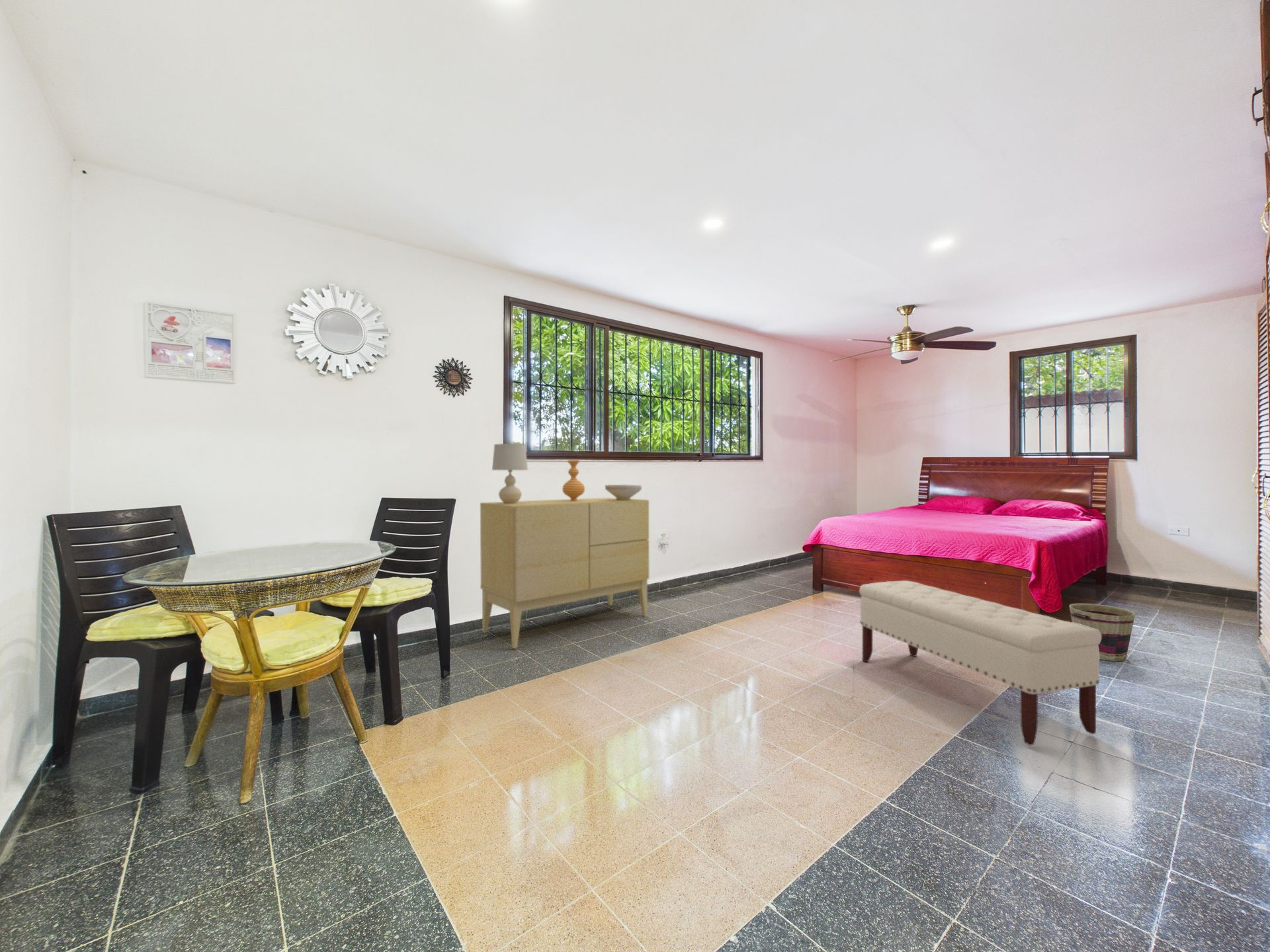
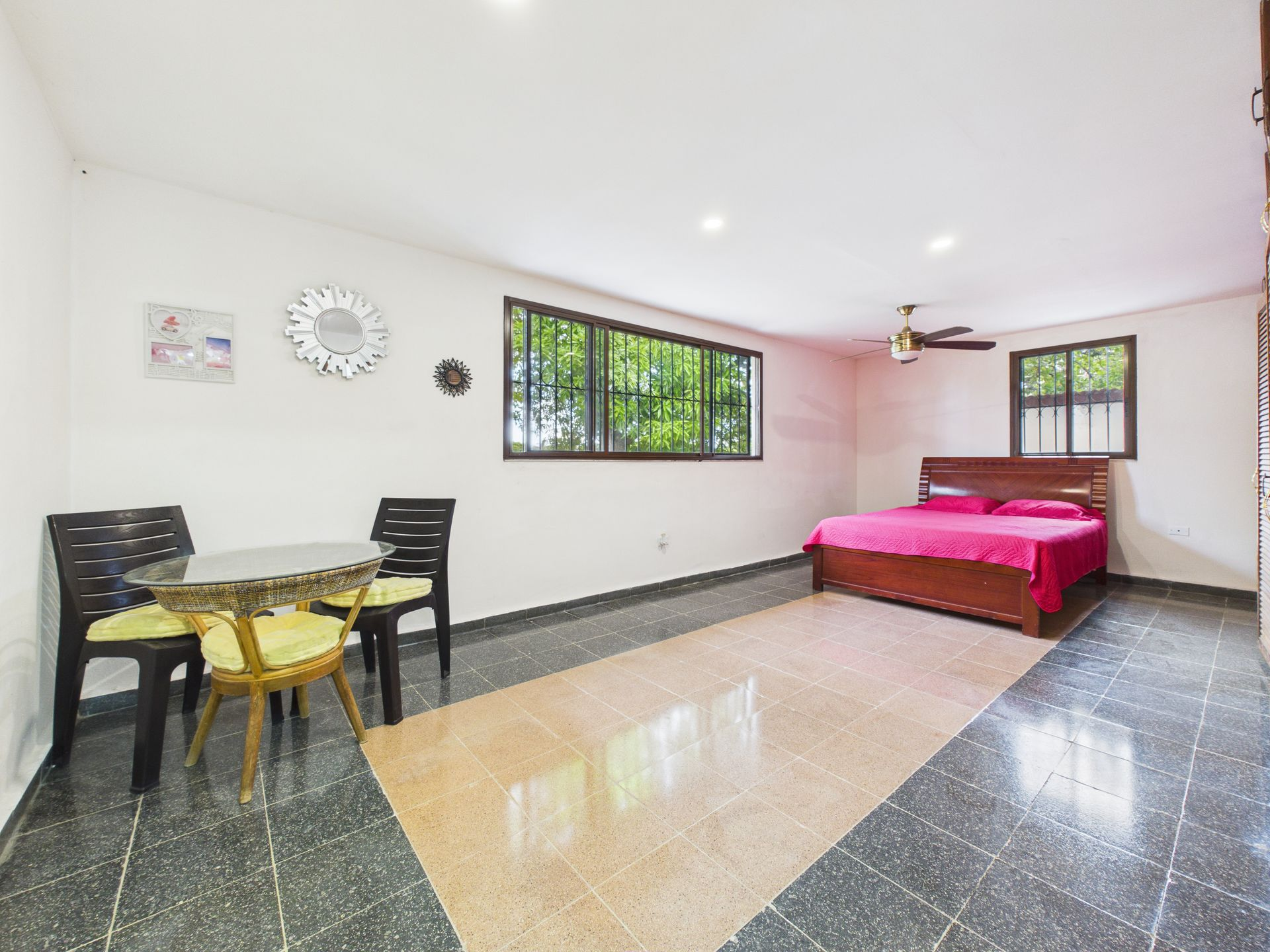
- sideboard [480,497,650,649]
- bench [859,580,1101,746]
- table lamp [491,443,529,504]
- decorative bowl [605,484,642,500]
- vase [562,459,585,501]
- basket [1068,603,1136,662]
